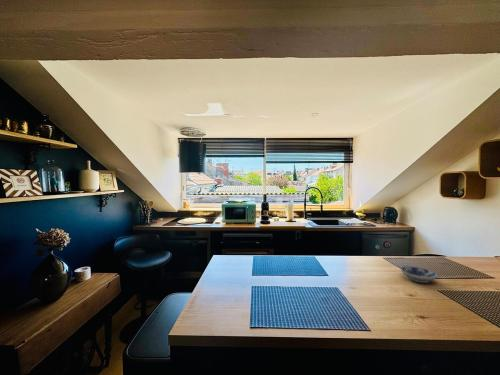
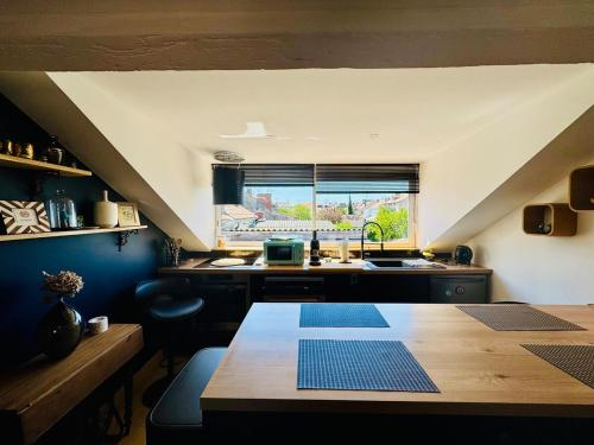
- bowl [400,265,439,284]
